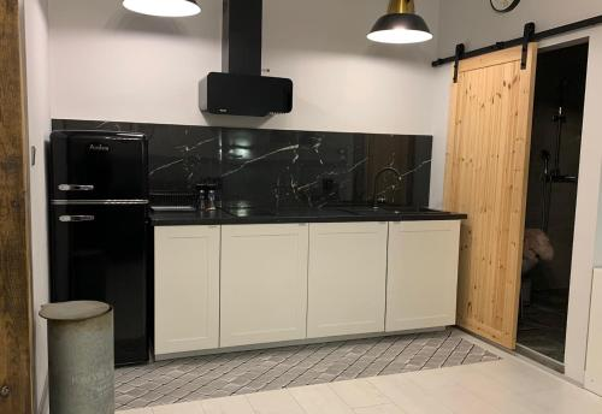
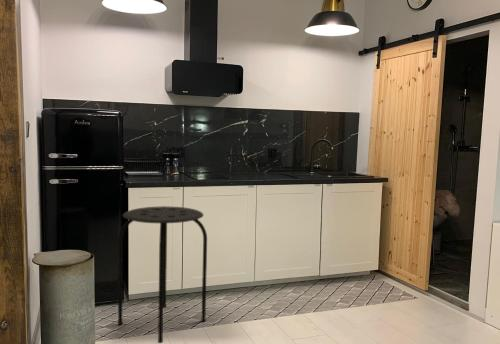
+ stool [117,205,208,344]
